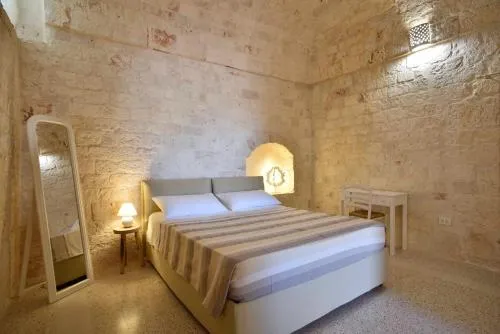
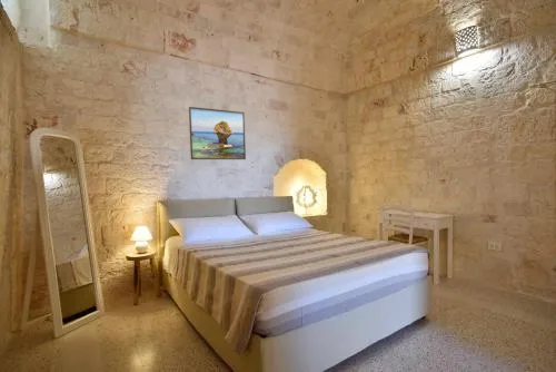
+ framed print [188,106,247,160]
